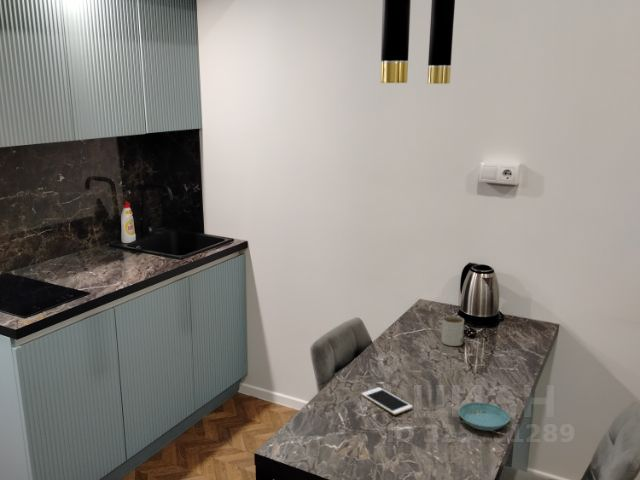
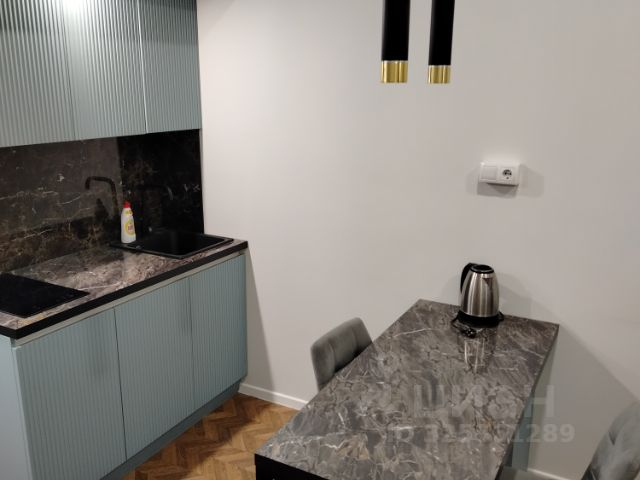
- saucer [458,402,511,432]
- mug [440,315,465,347]
- cell phone [361,386,414,416]
